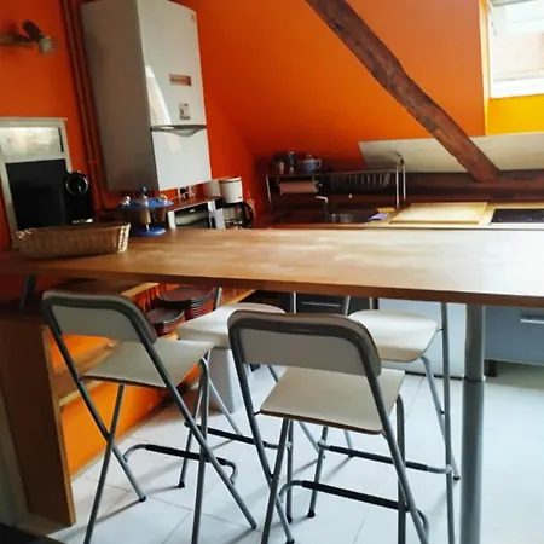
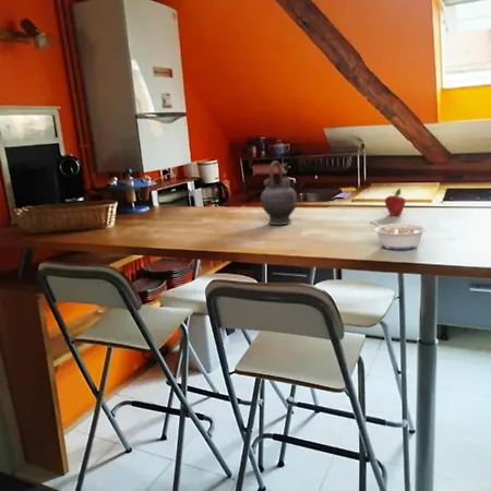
+ legume [369,220,428,251]
+ teapot [260,159,299,226]
+ fruit [384,188,407,217]
